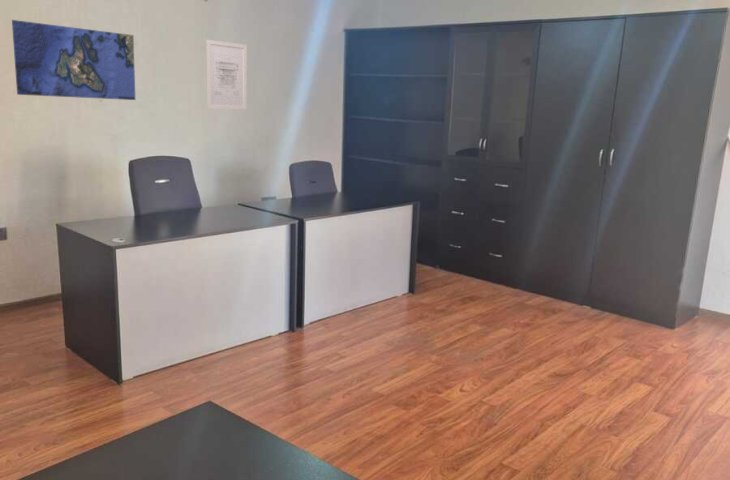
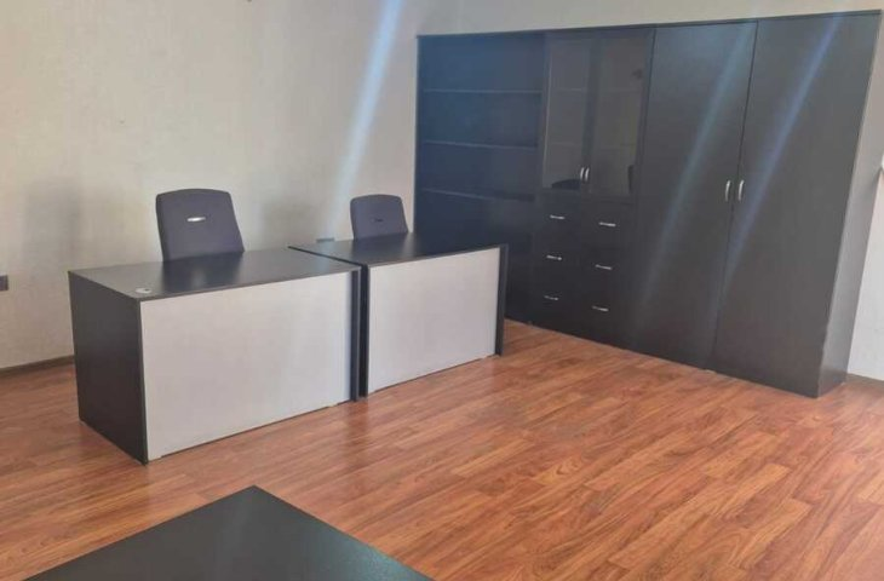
- map [11,19,136,101]
- wall art [206,39,248,111]
